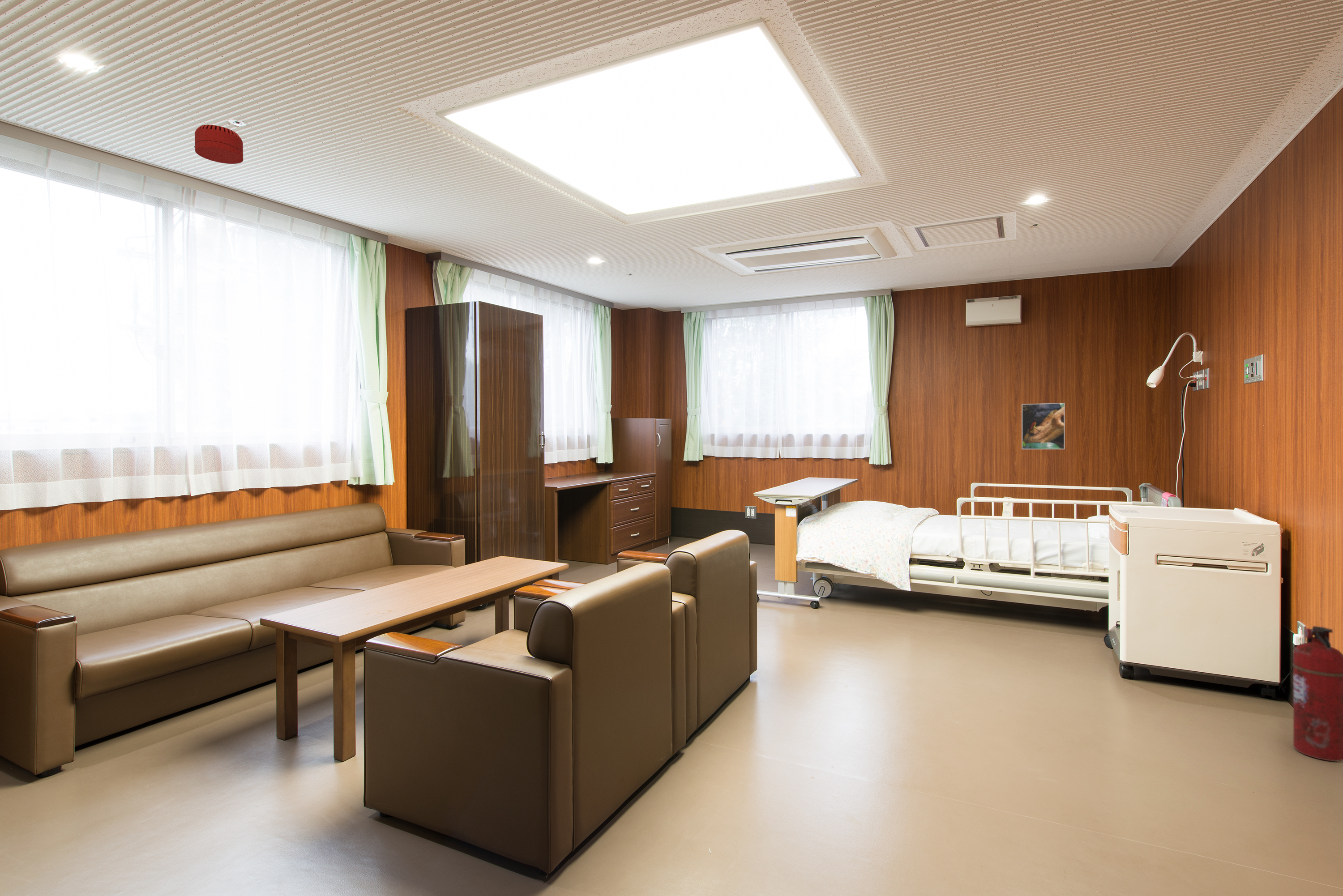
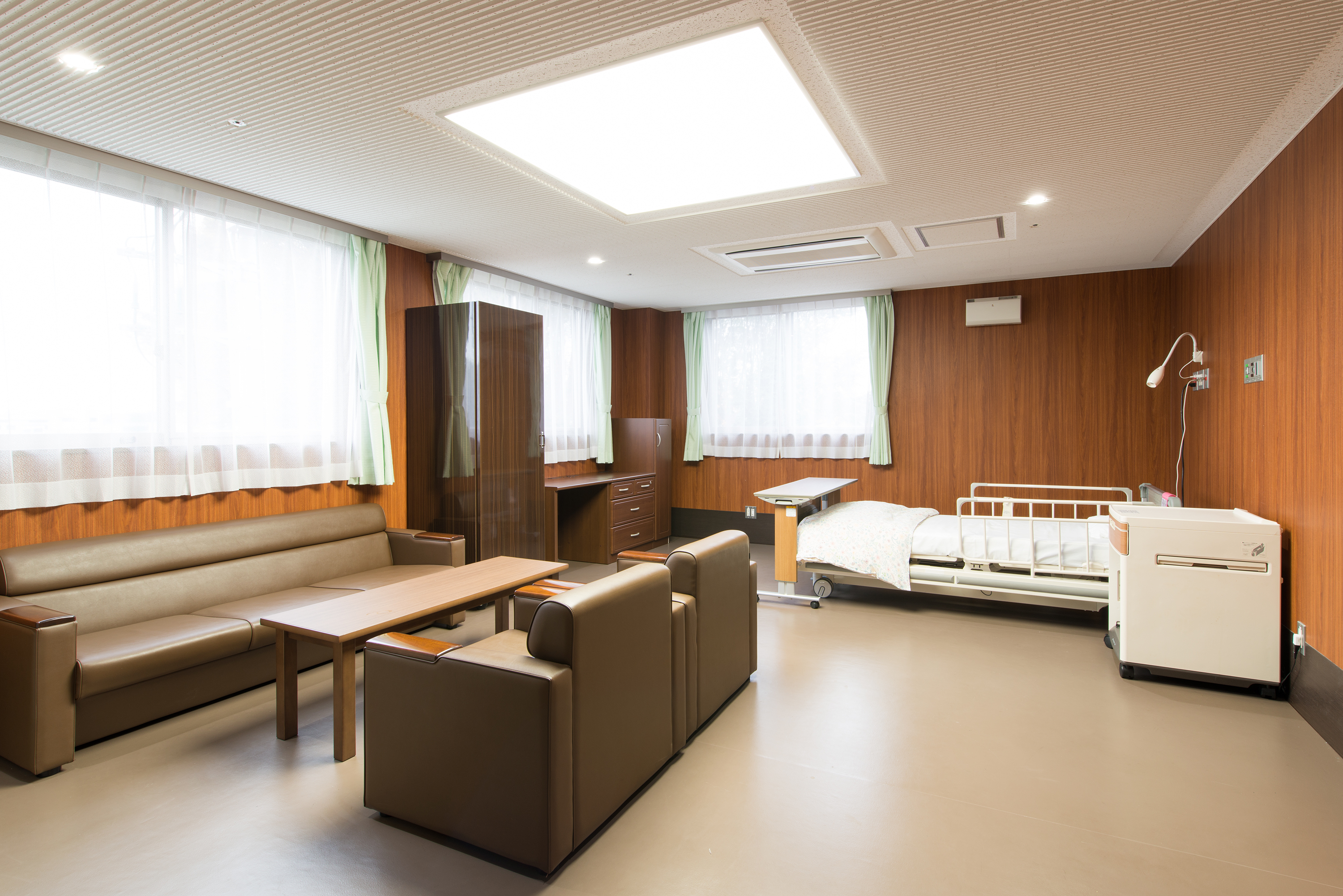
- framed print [1021,402,1065,450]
- smoke detector [194,124,244,164]
- fire extinguisher [1292,626,1343,762]
